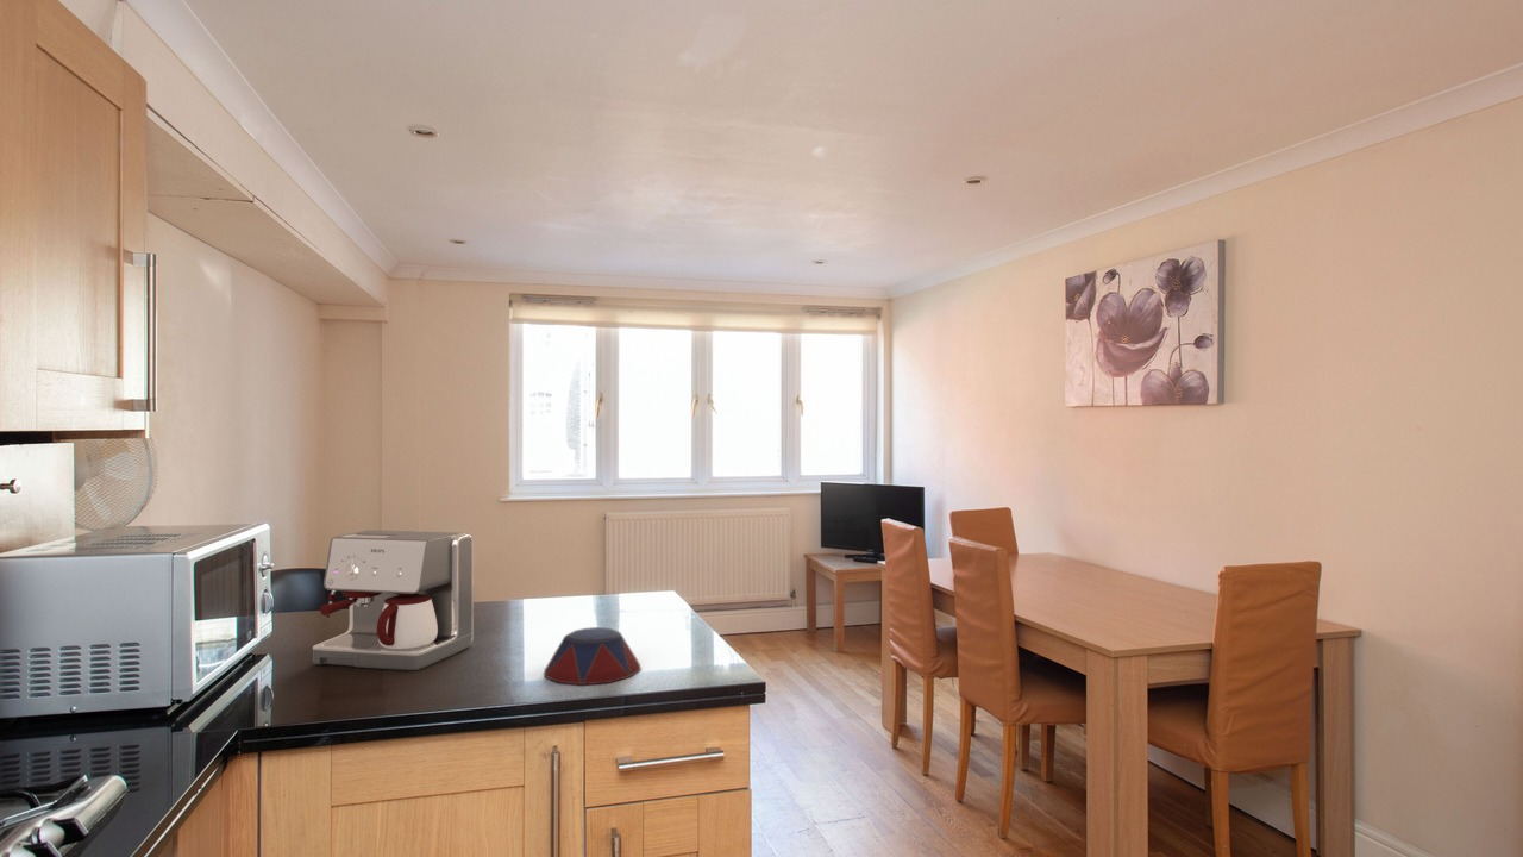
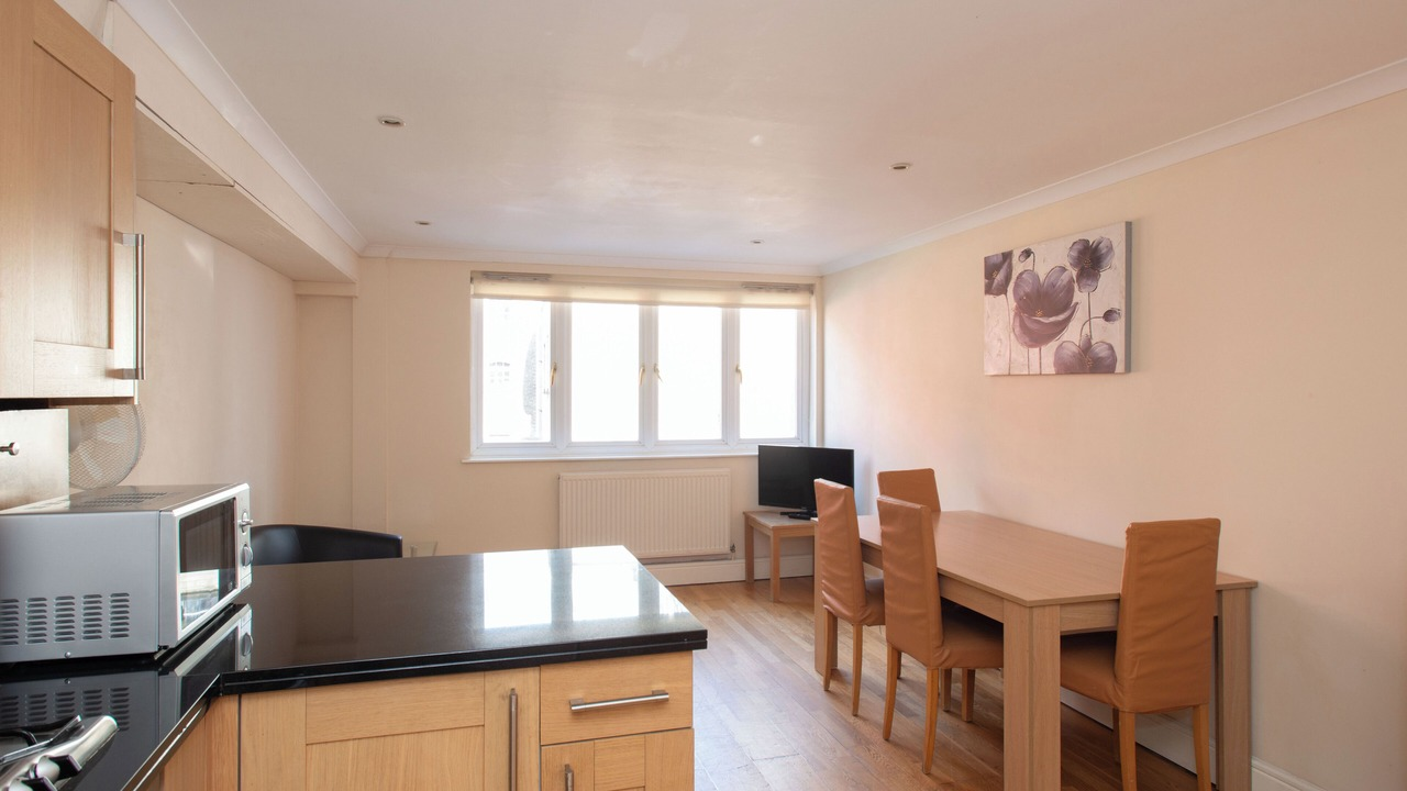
- coffee maker [312,528,475,671]
- bowl [544,626,643,686]
